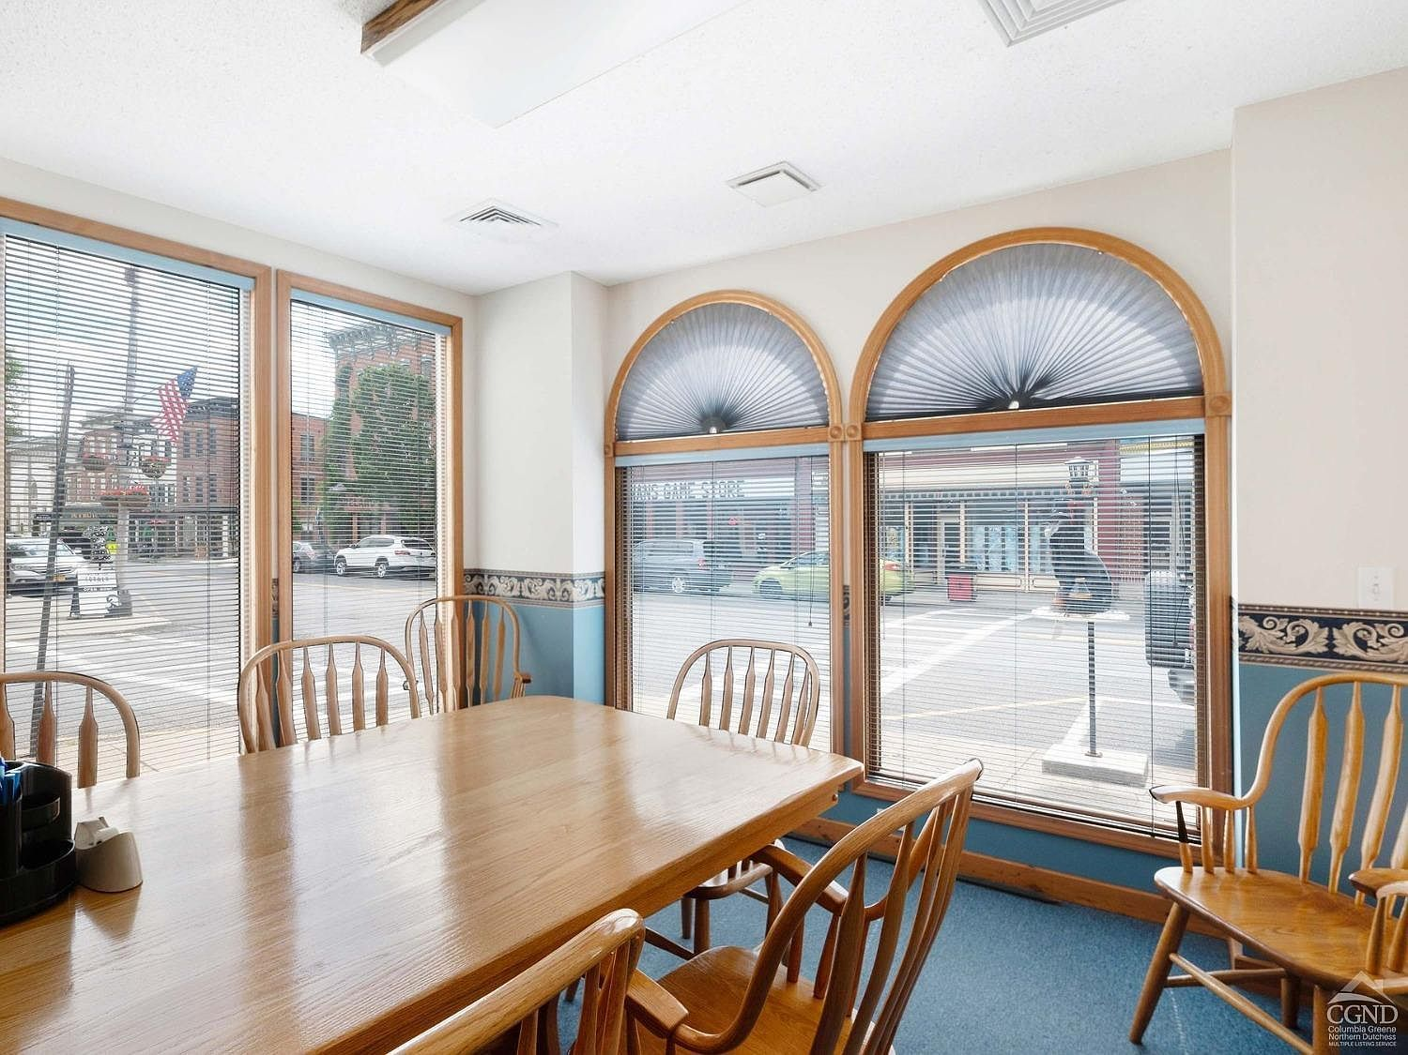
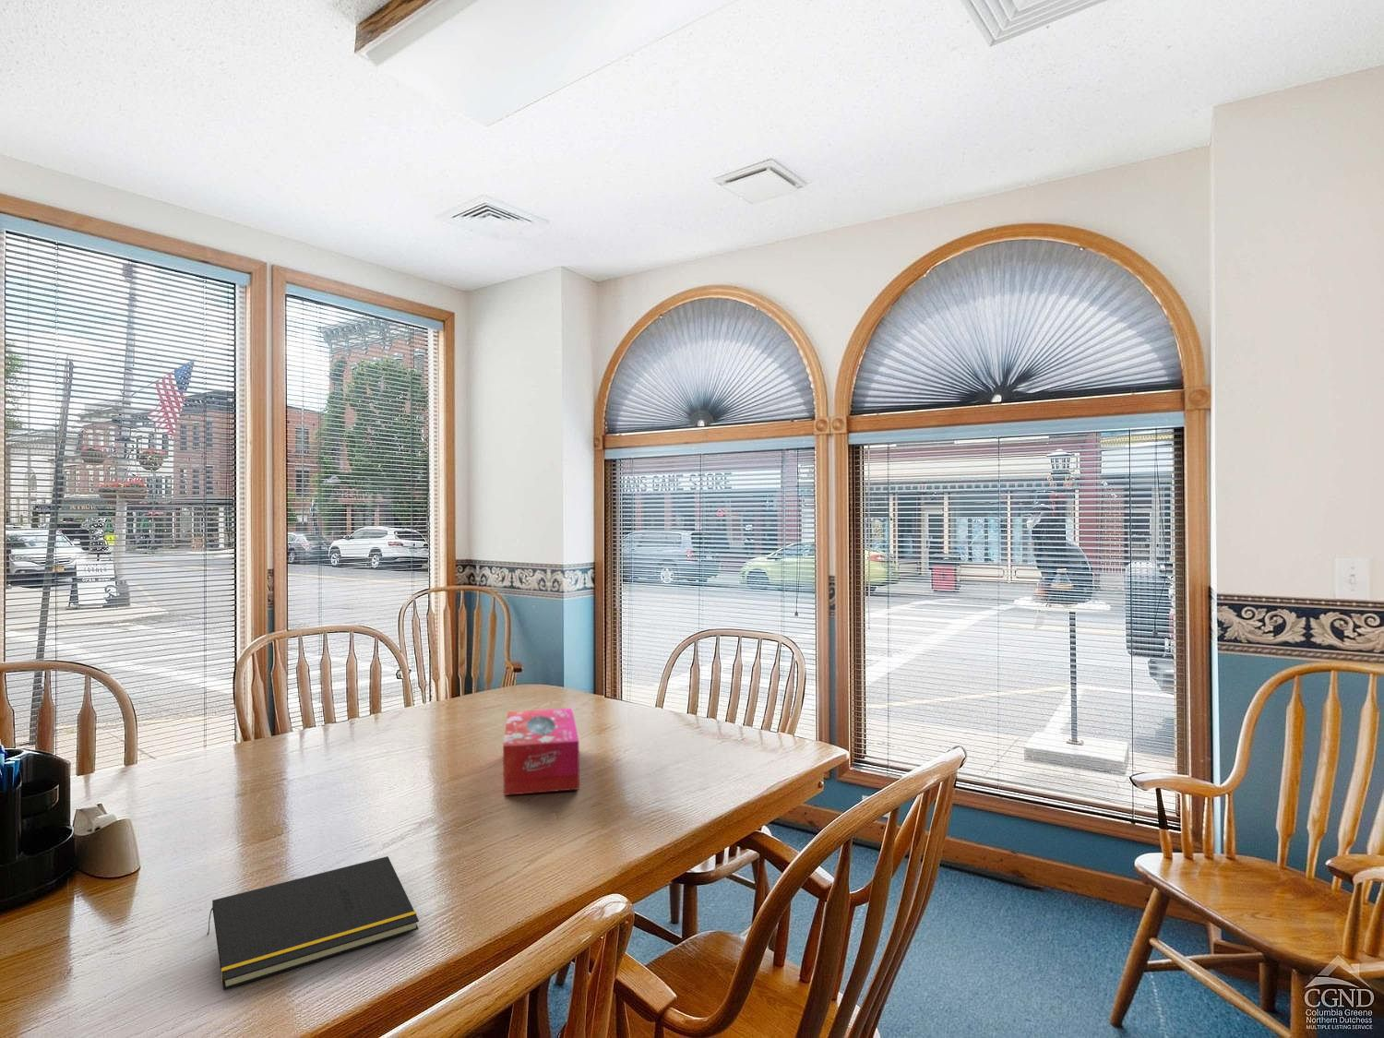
+ tissue box [502,707,581,796]
+ notepad [207,855,420,991]
